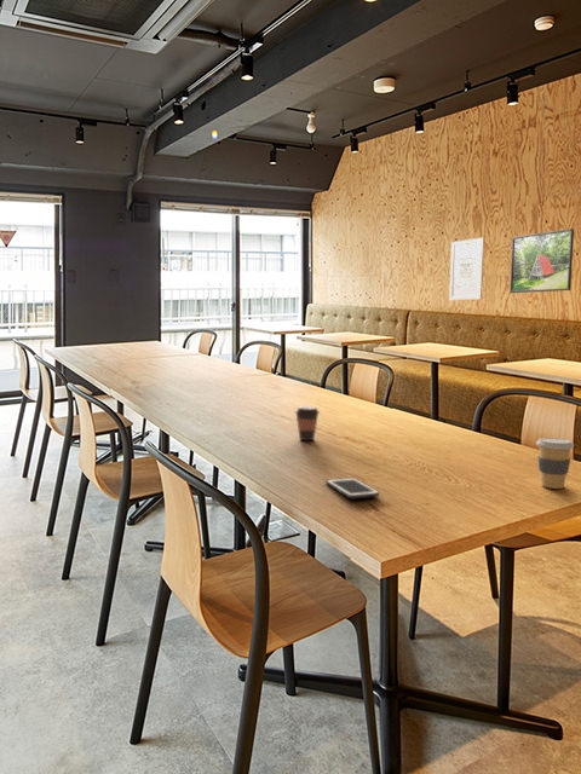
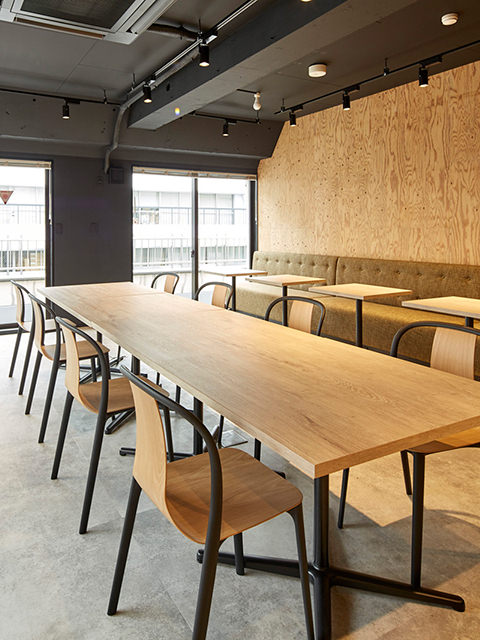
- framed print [508,227,575,294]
- coffee cup [535,437,575,490]
- coffee cup [294,405,321,441]
- cell phone [324,476,380,499]
- wall art [448,237,485,301]
